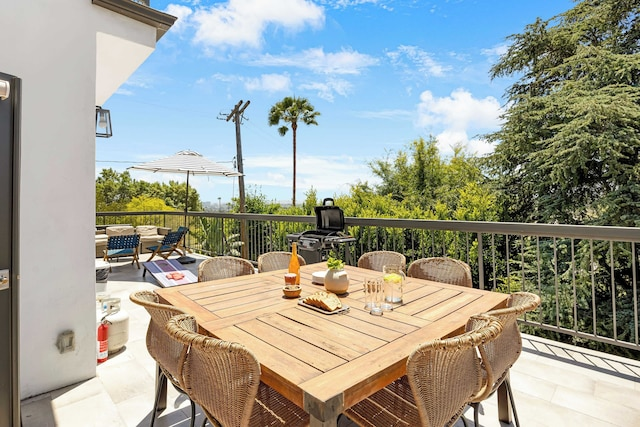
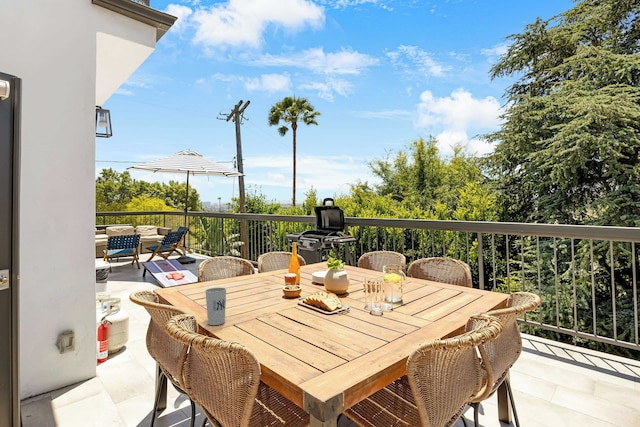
+ cup [204,287,227,326]
